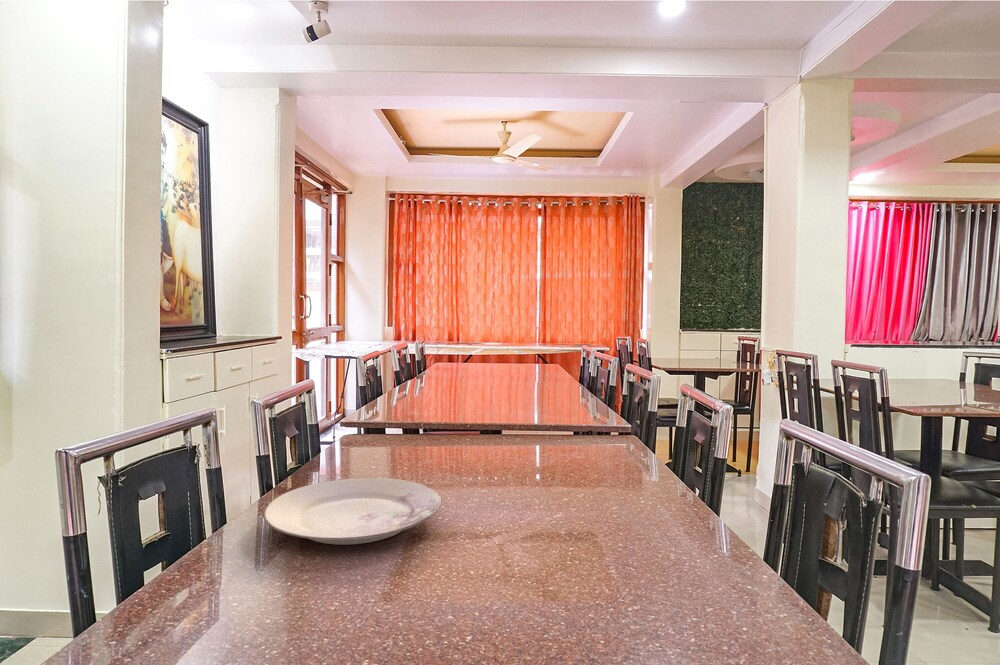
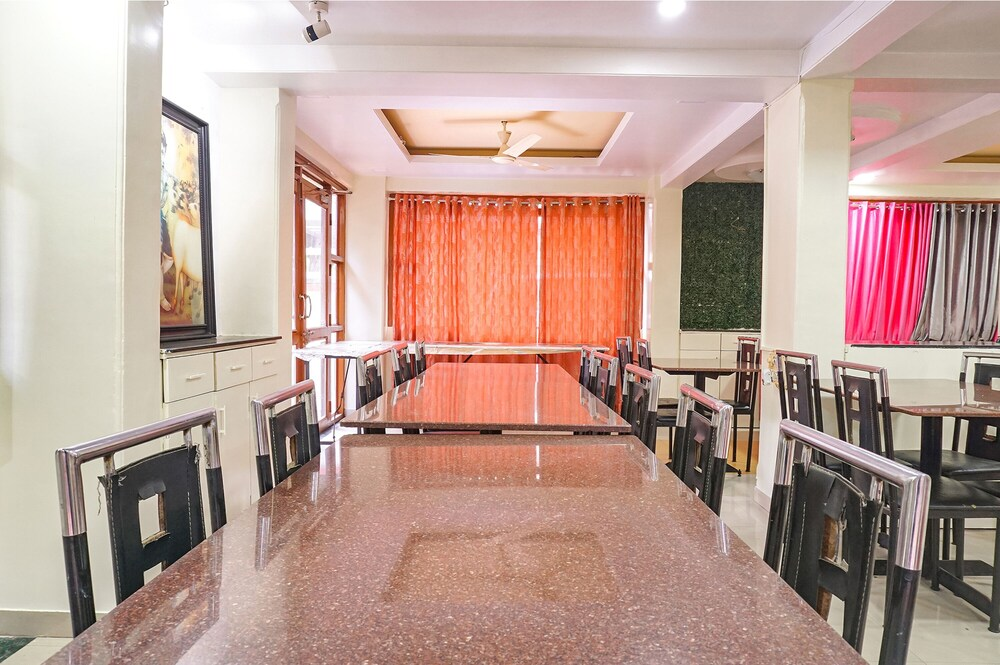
- plate [262,477,443,546]
